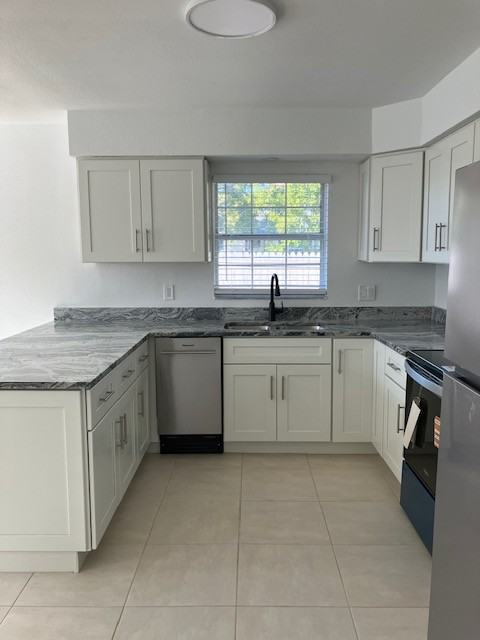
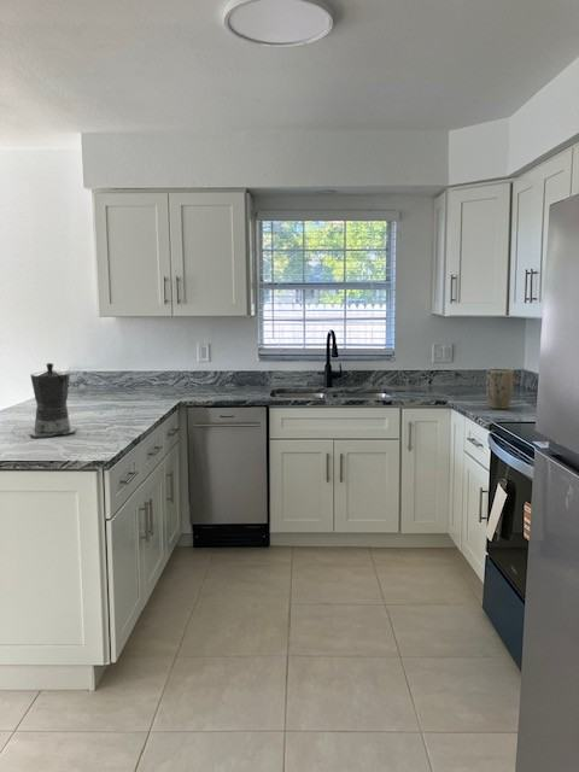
+ coffee maker [29,362,77,439]
+ plant pot [485,368,515,410]
